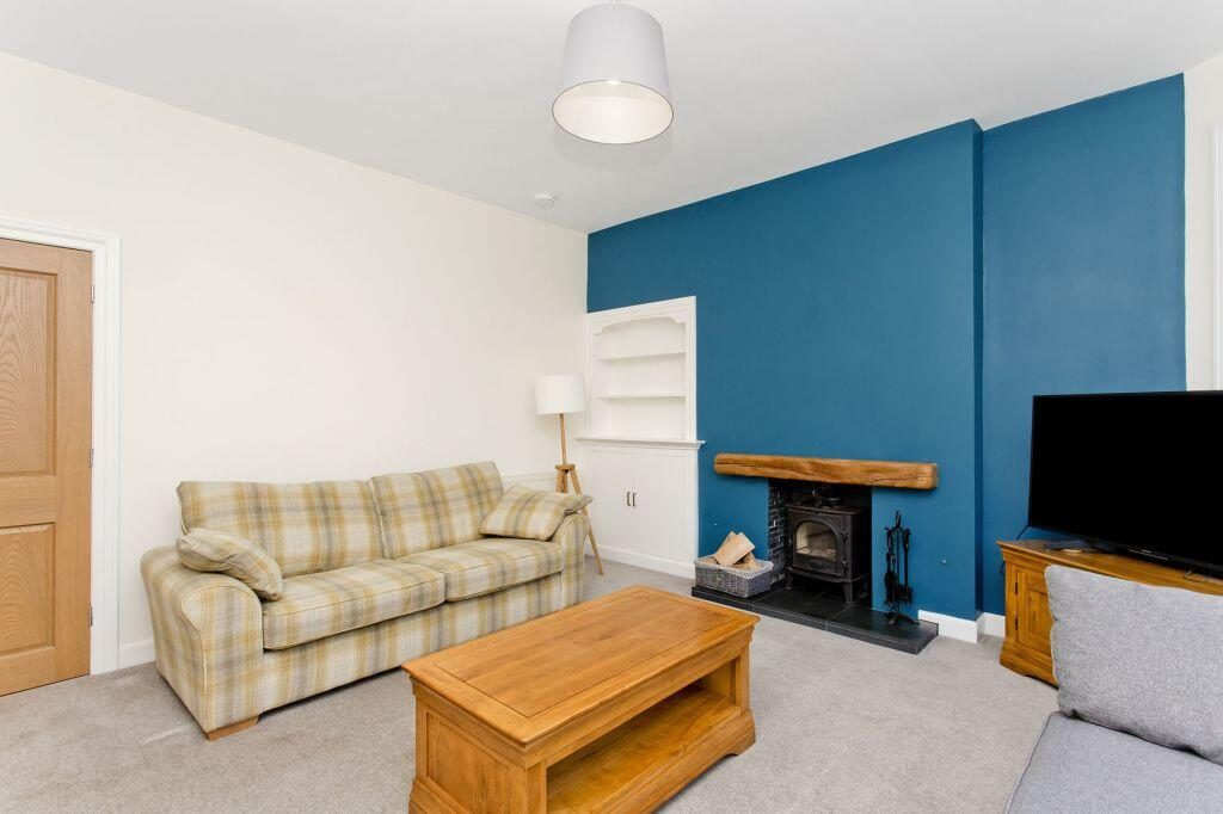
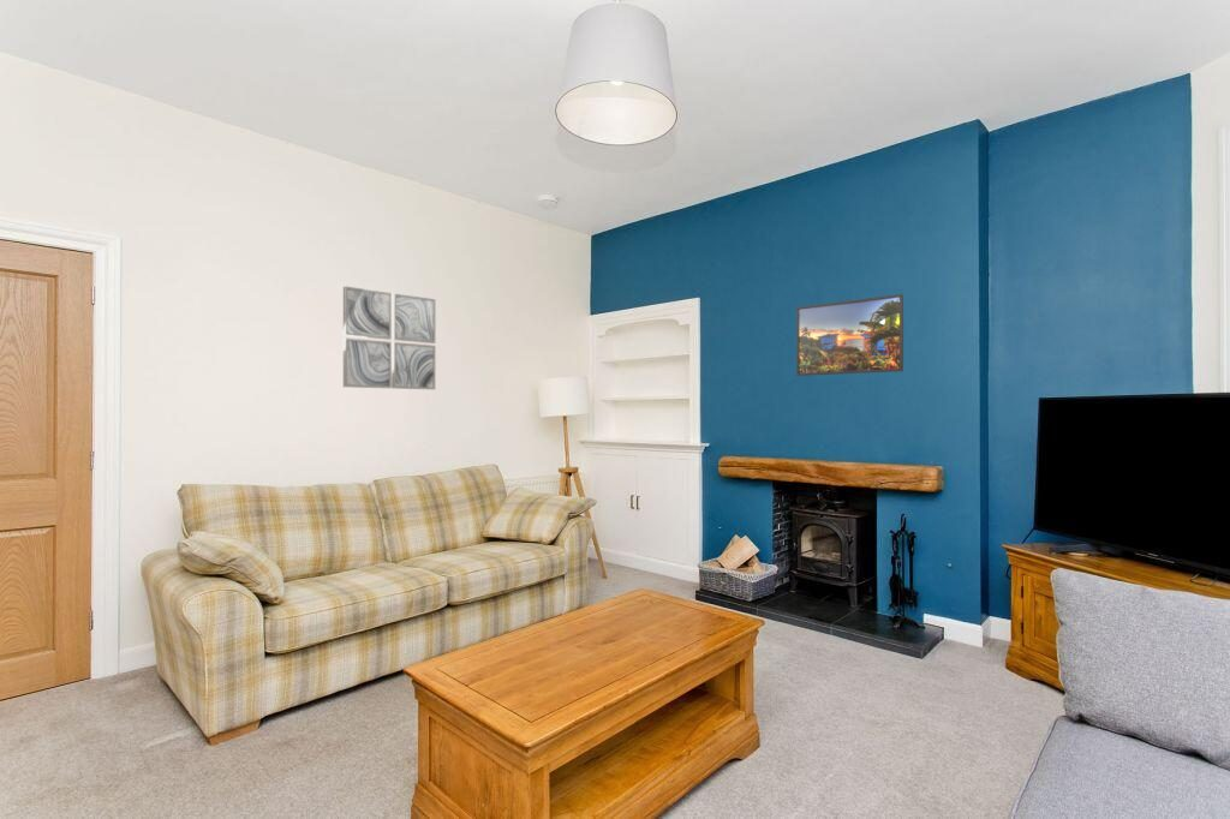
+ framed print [795,293,904,377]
+ wall art [342,285,436,390]
